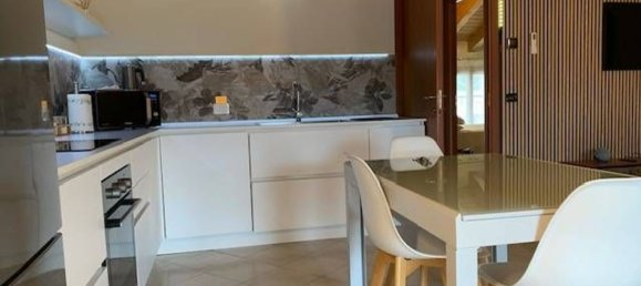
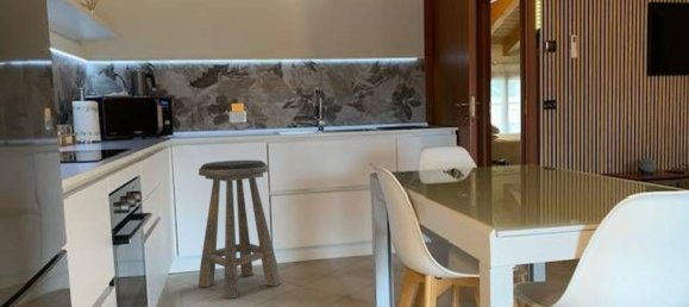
+ stool [198,159,282,300]
